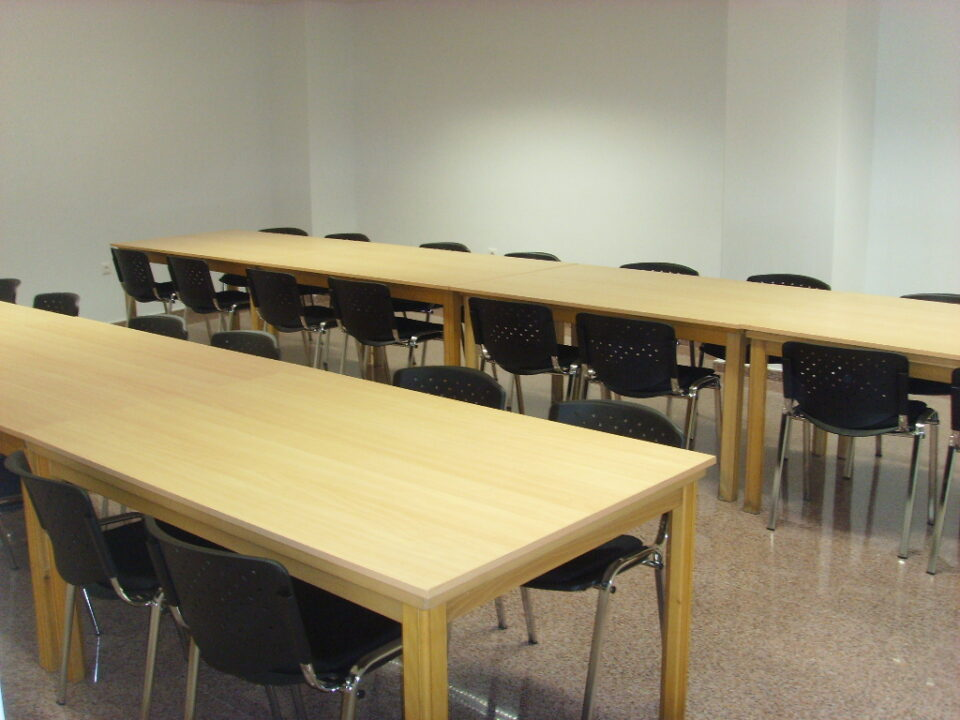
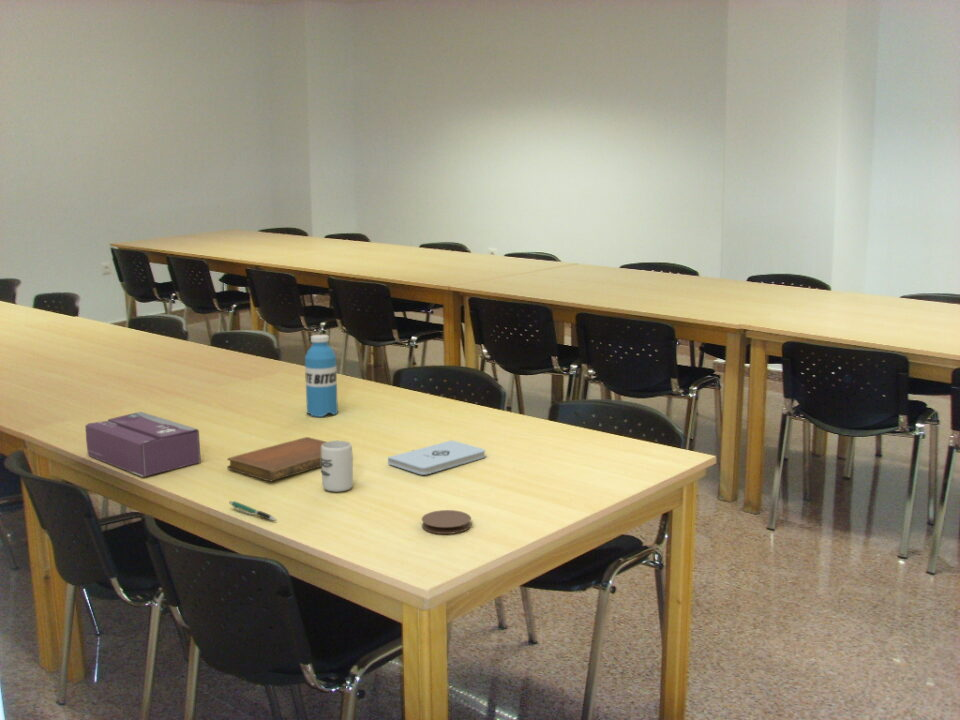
+ pen [228,500,277,521]
+ tissue box [84,411,202,478]
+ coaster [421,509,472,535]
+ notebook [226,436,327,482]
+ cup [320,440,354,493]
+ water bottle [304,334,339,418]
+ notepad [387,439,486,476]
